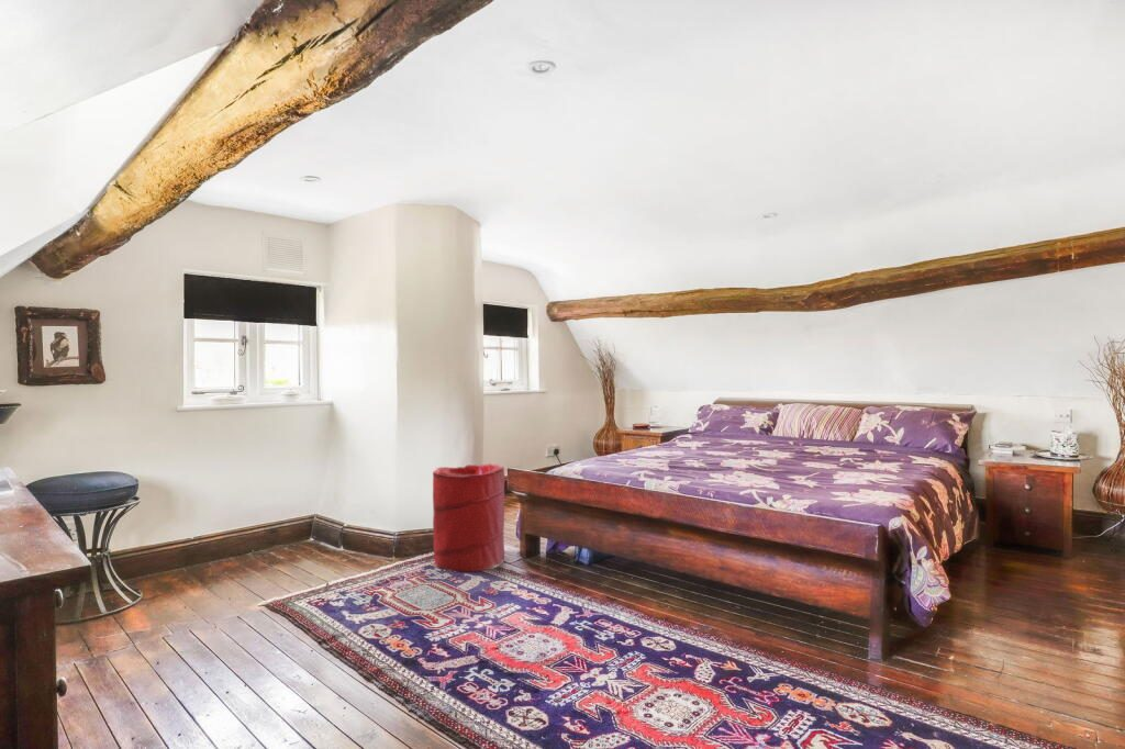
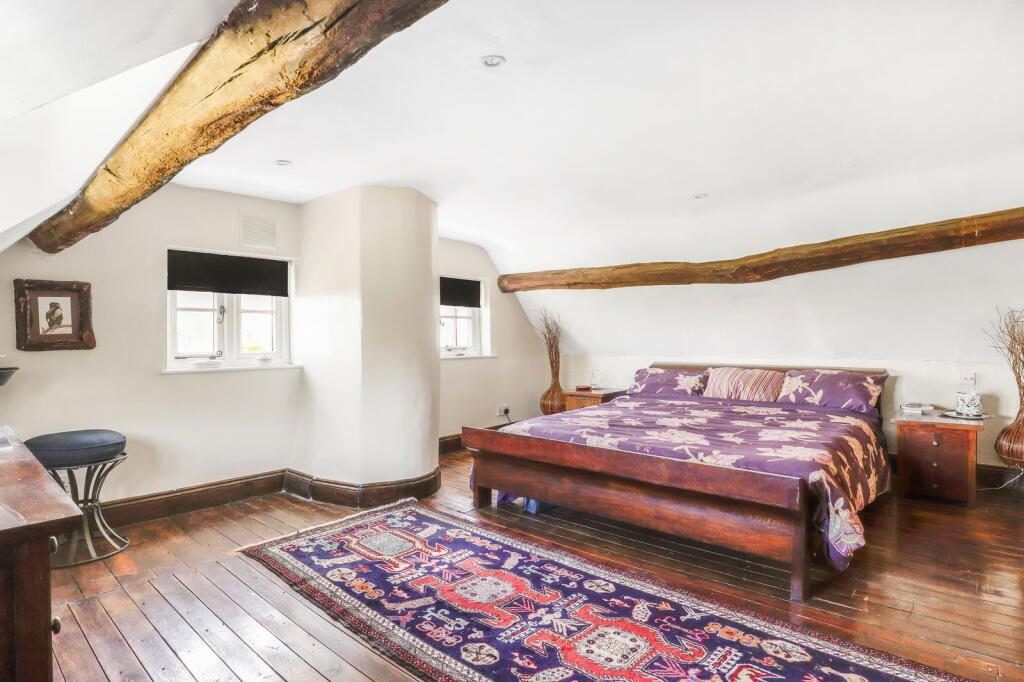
- laundry hamper [432,462,506,573]
